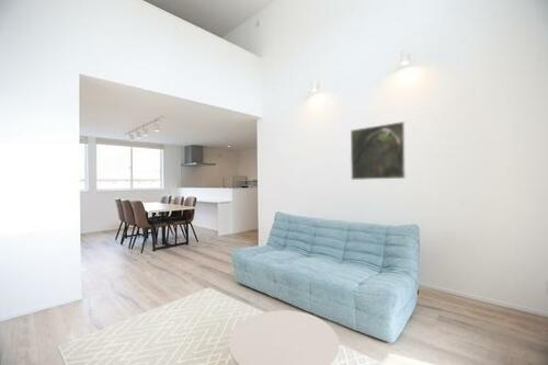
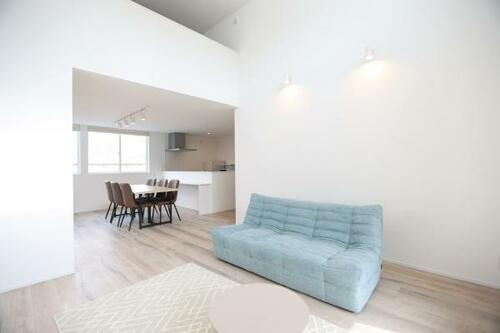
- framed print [350,121,407,181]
